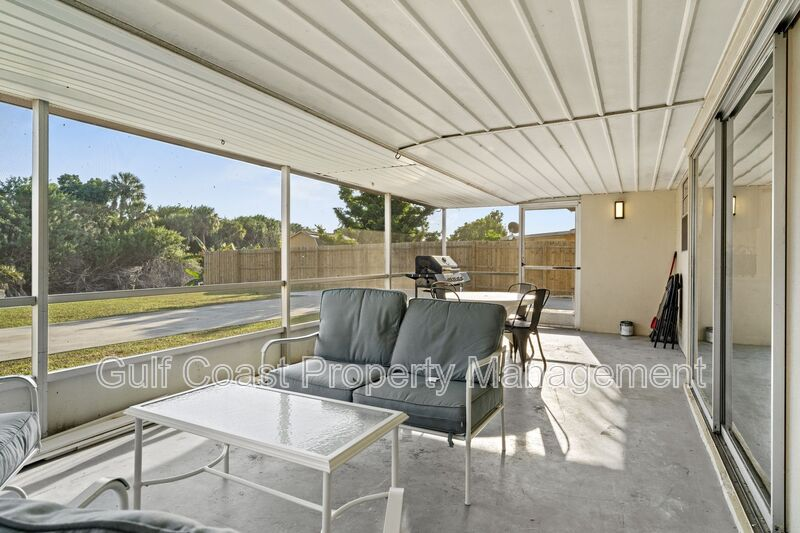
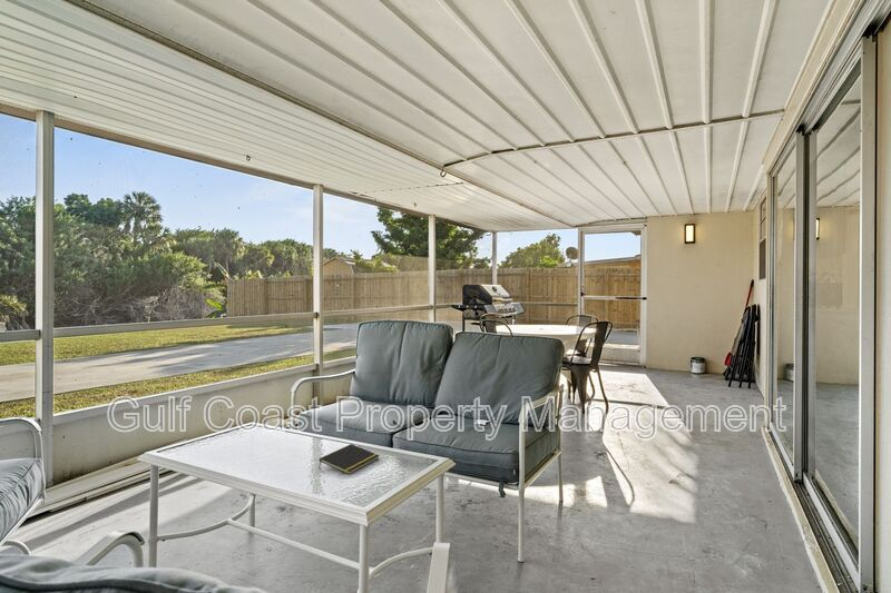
+ notepad [317,443,381,475]
